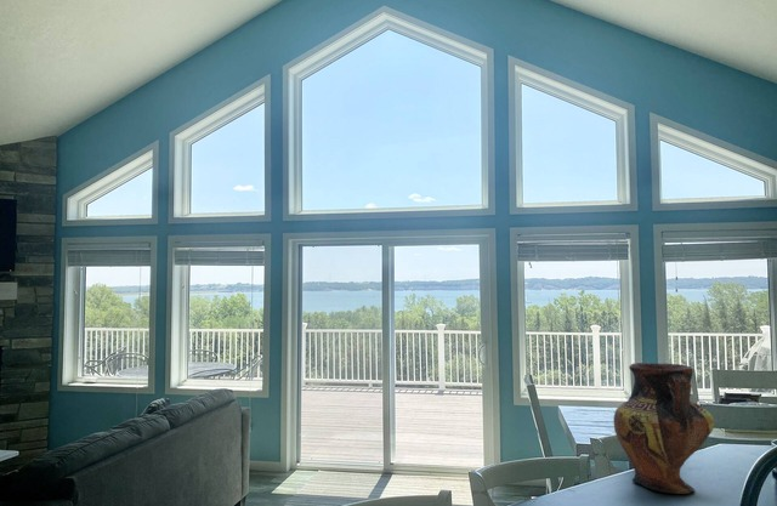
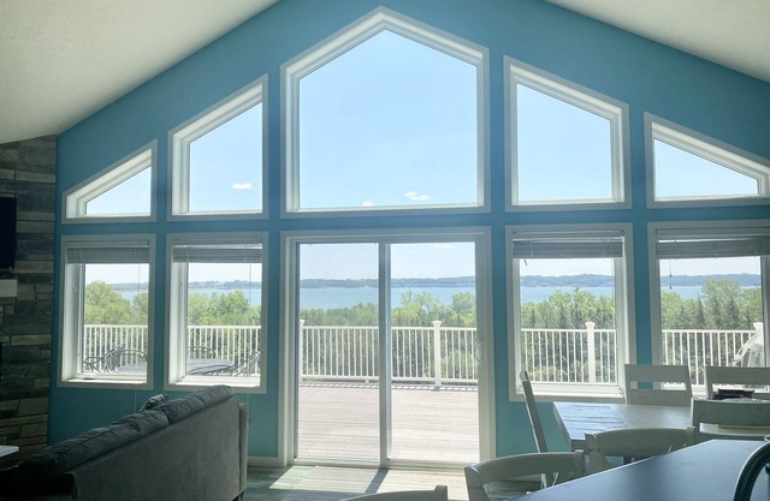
- vase [613,362,715,495]
